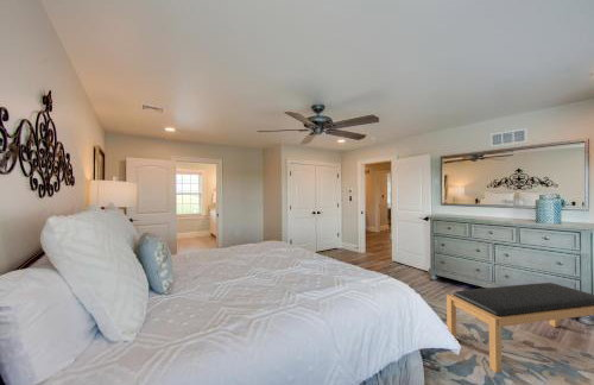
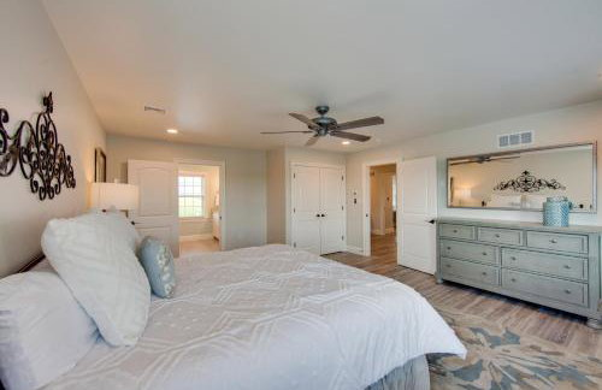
- bench [446,282,594,373]
